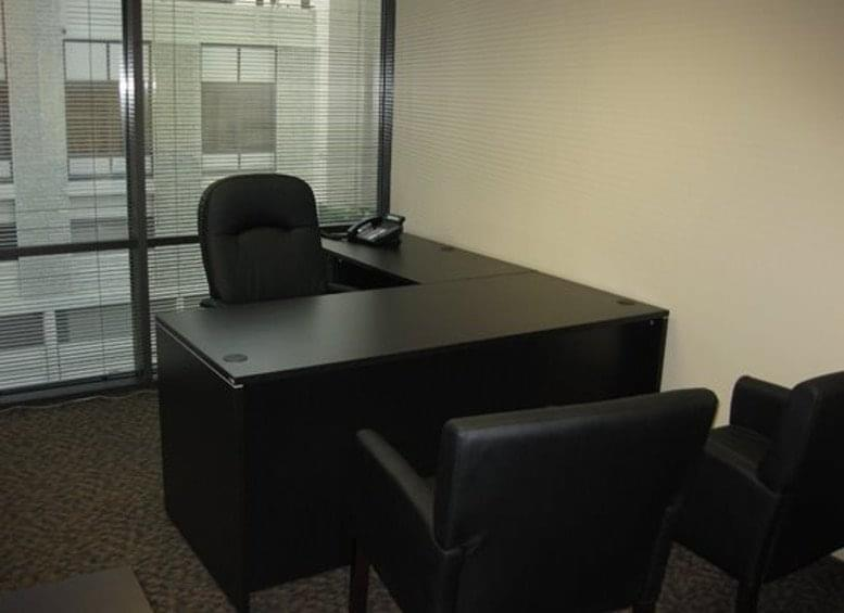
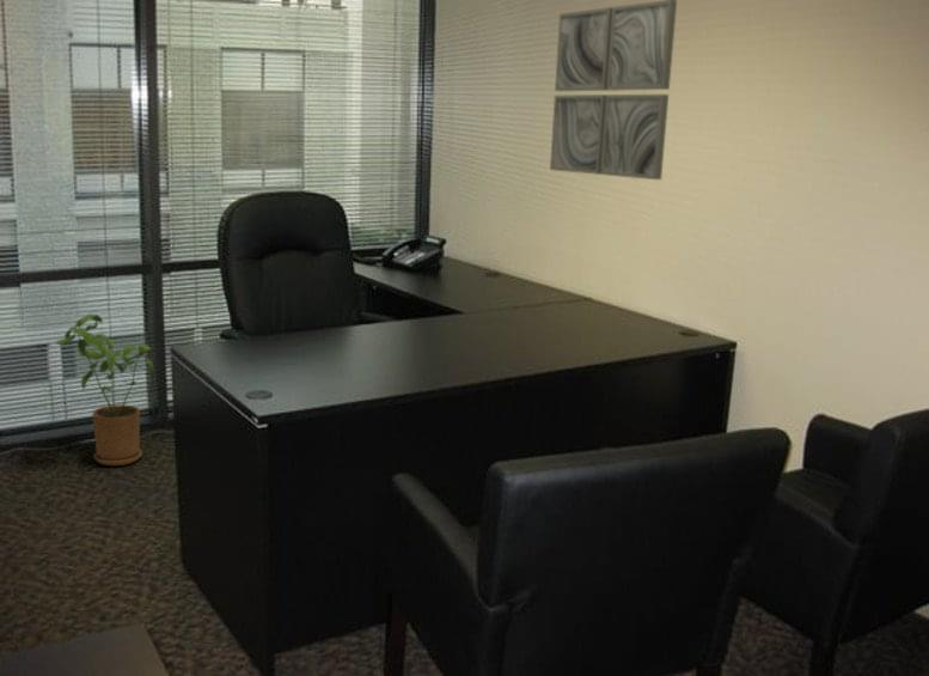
+ wall art [549,0,678,181]
+ house plant [54,313,154,467]
